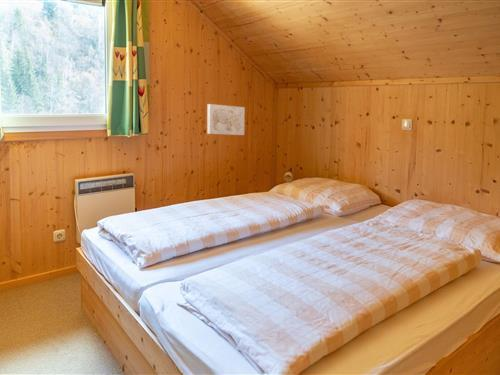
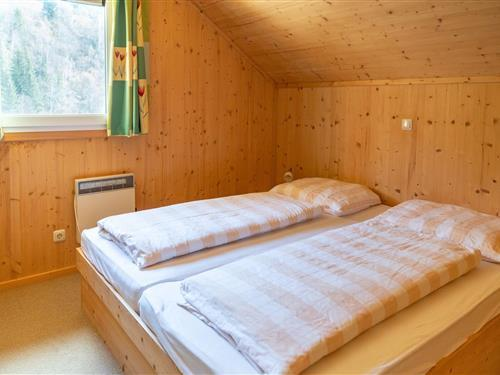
- wall art [206,103,246,136]
